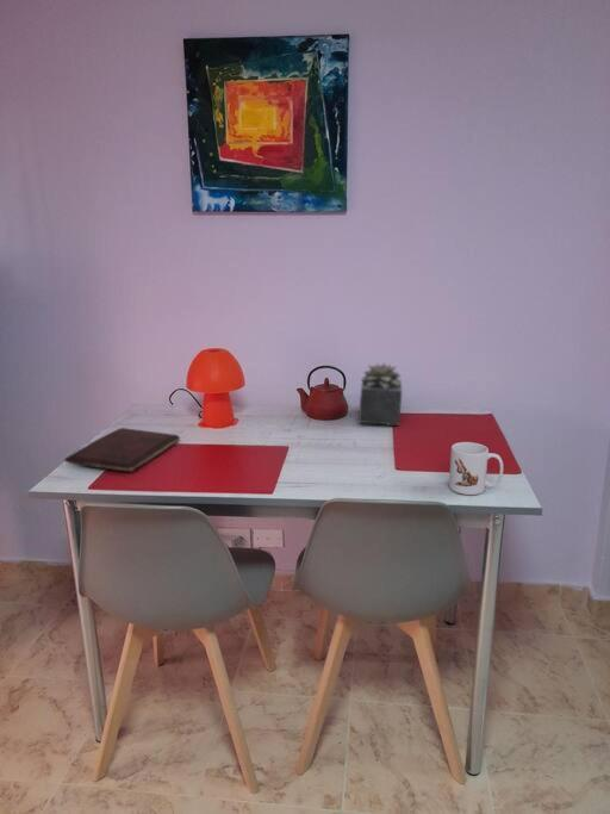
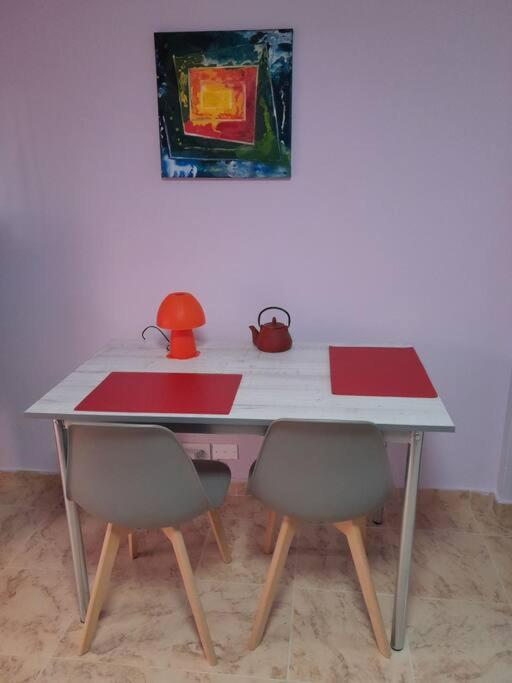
- succulent plant [357,361,403,427]
- book [63,427,181,473]
- mug [448,441,504,496]
